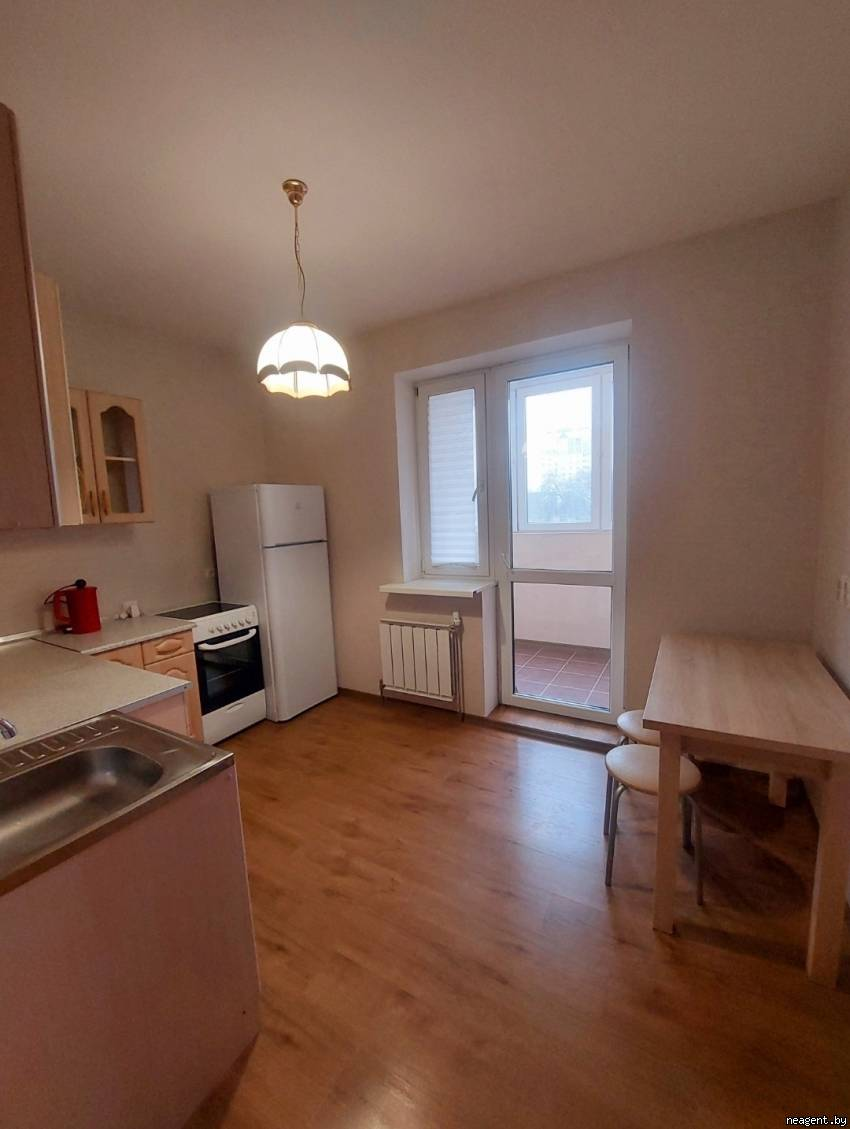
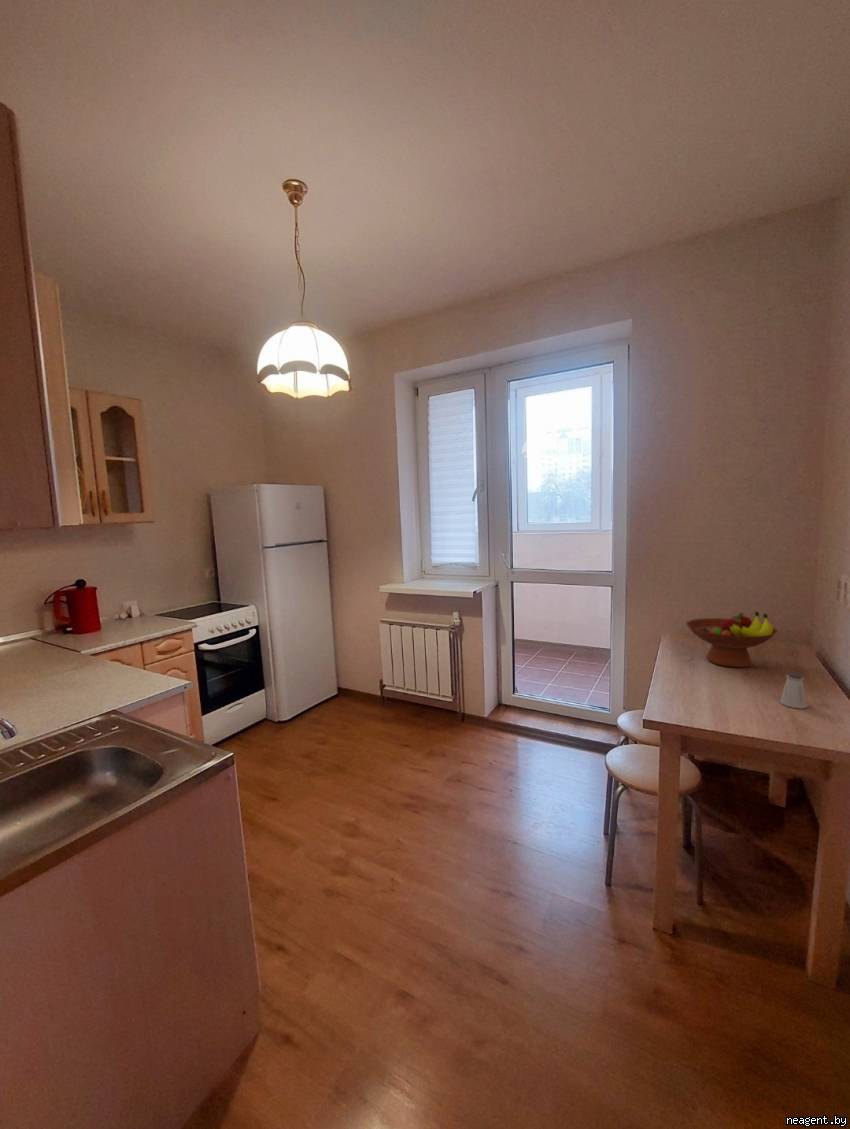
+ saltshaker [779,672,809,710]
+ fruit bowl [685,610,779,668]
